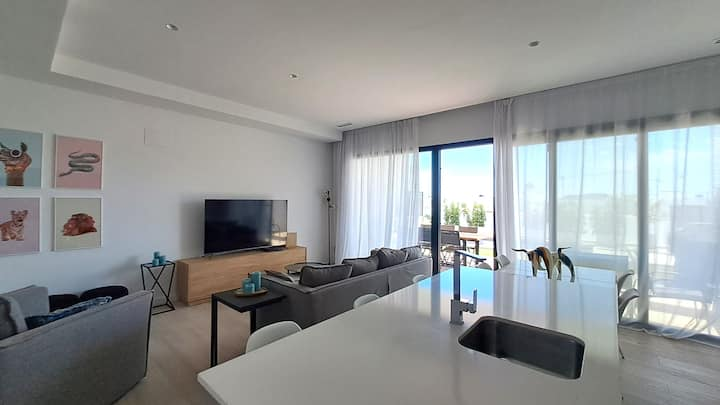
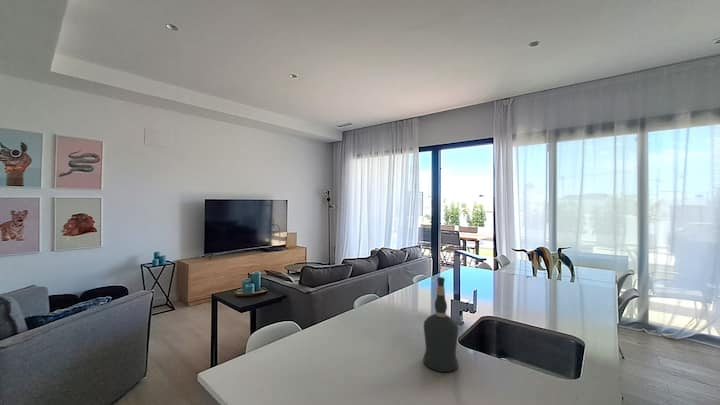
+ liquor bottle [422,276,459,373]
